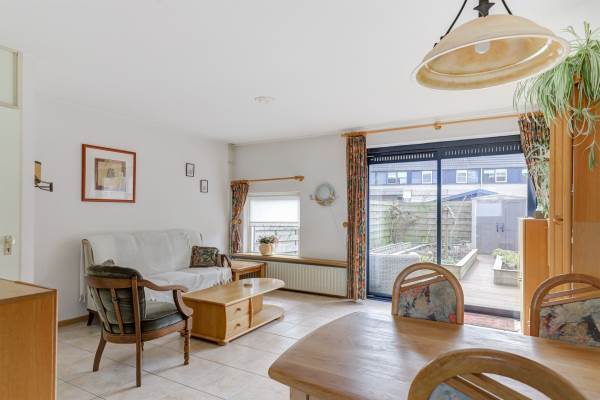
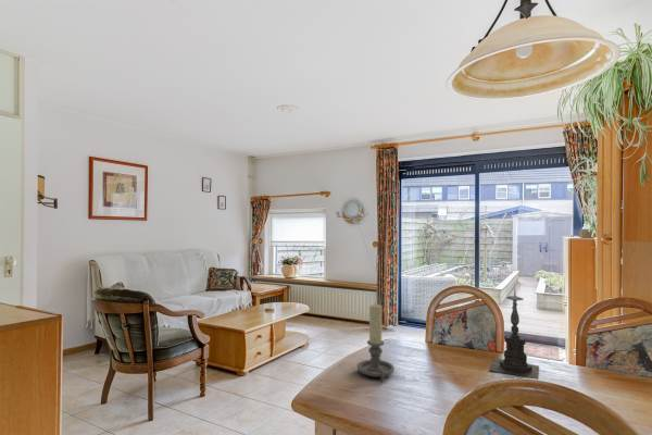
+ candle holder [356,302,396,383]
+ candle holder [488,288,540,381]
